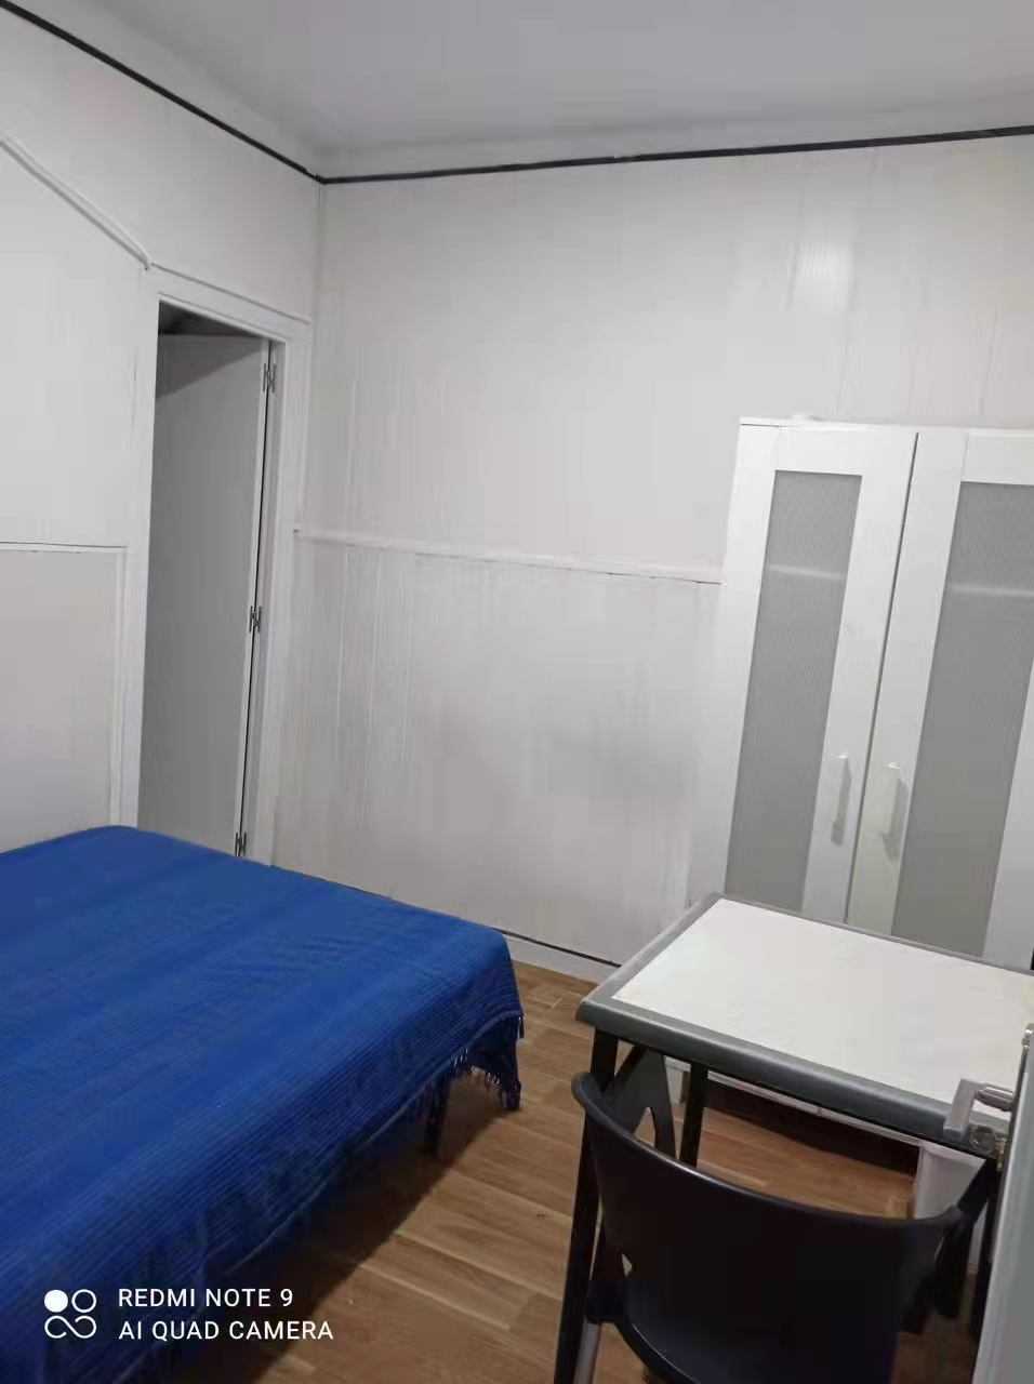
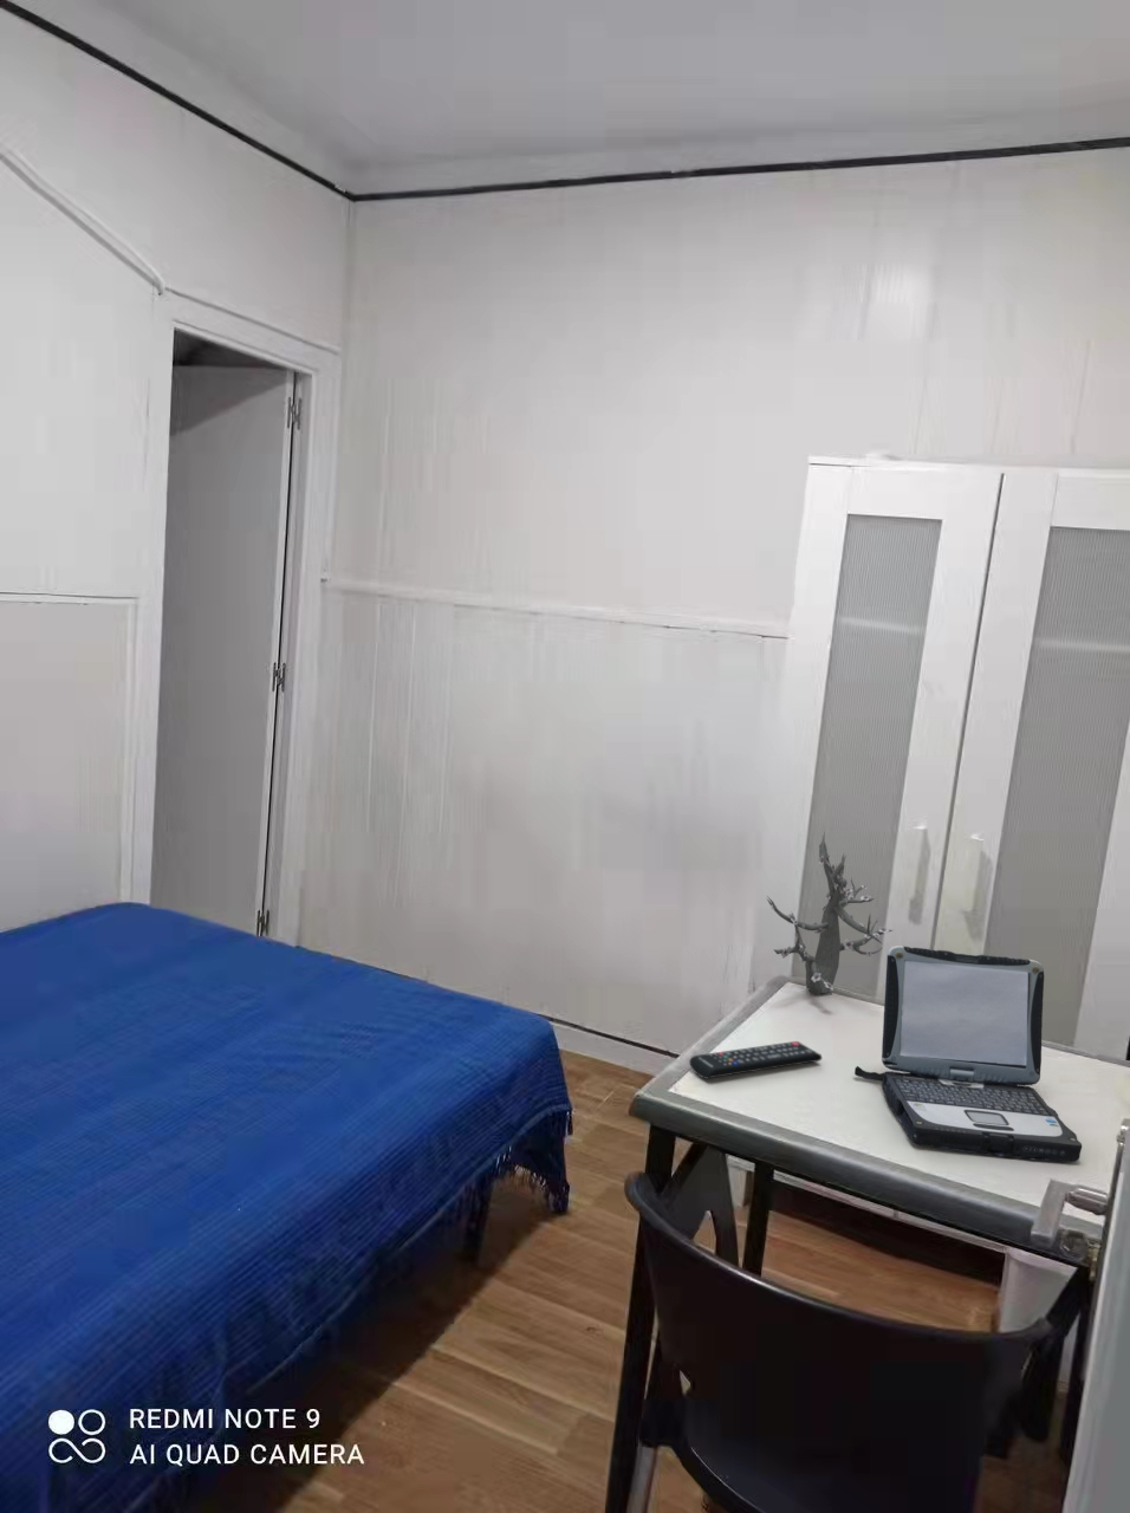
+ plant [766,829,894,997]
+ laptop [853,945,1083,1163]
+ remote control [688,1041,823,1080]
